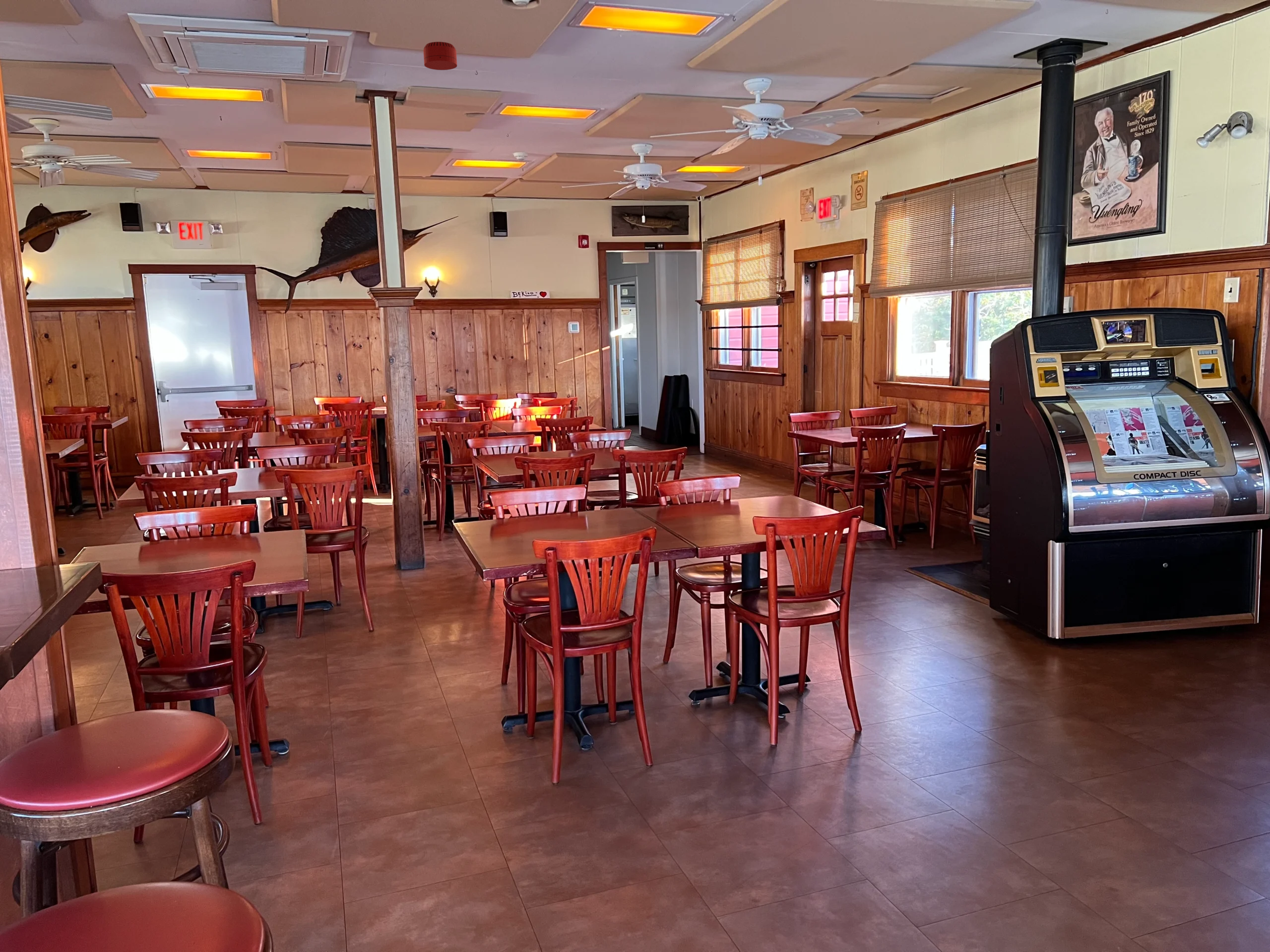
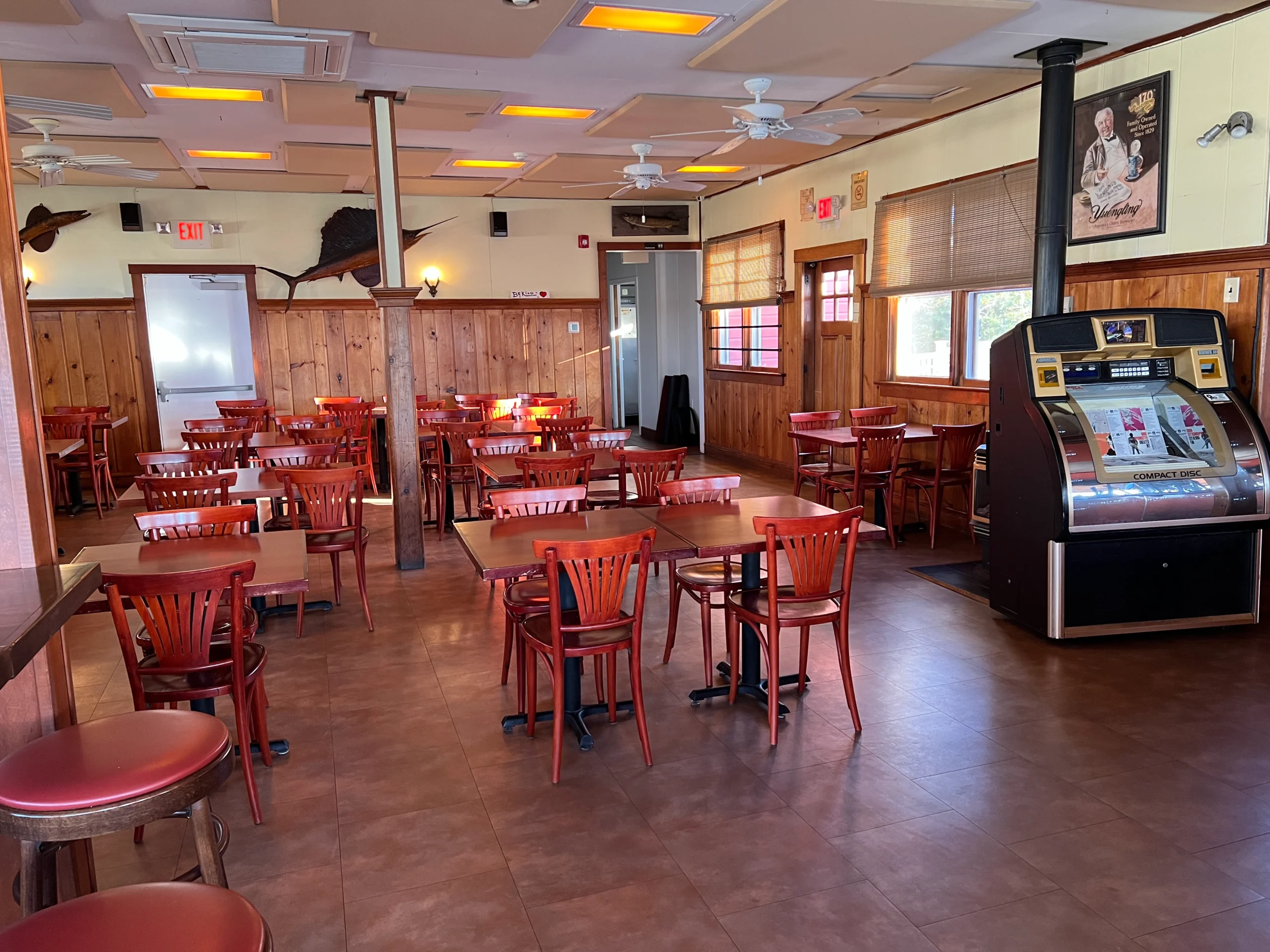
- smoke detector [423,41,457,70]
